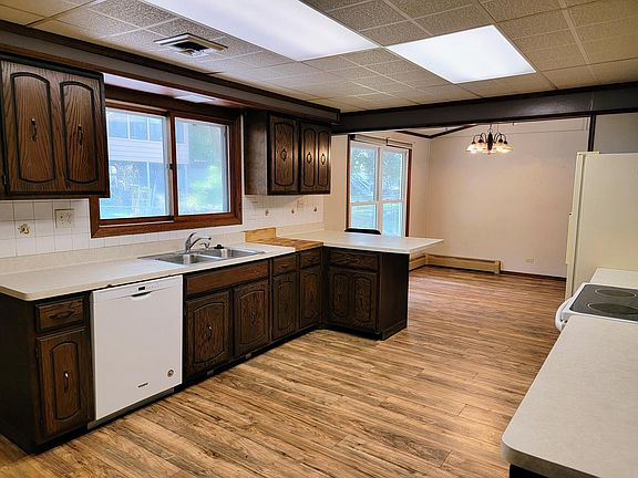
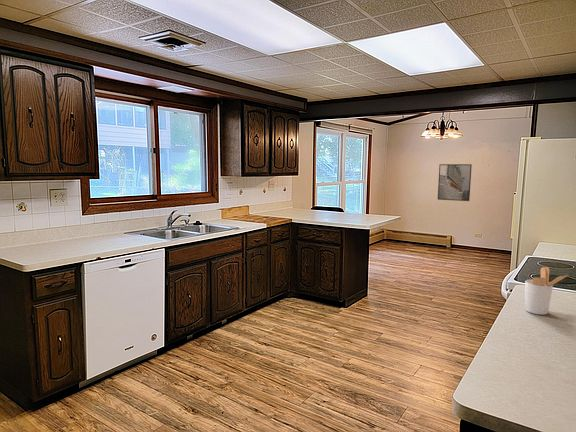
+ utensil holder [524,266,570,316]
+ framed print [437,163,473,202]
